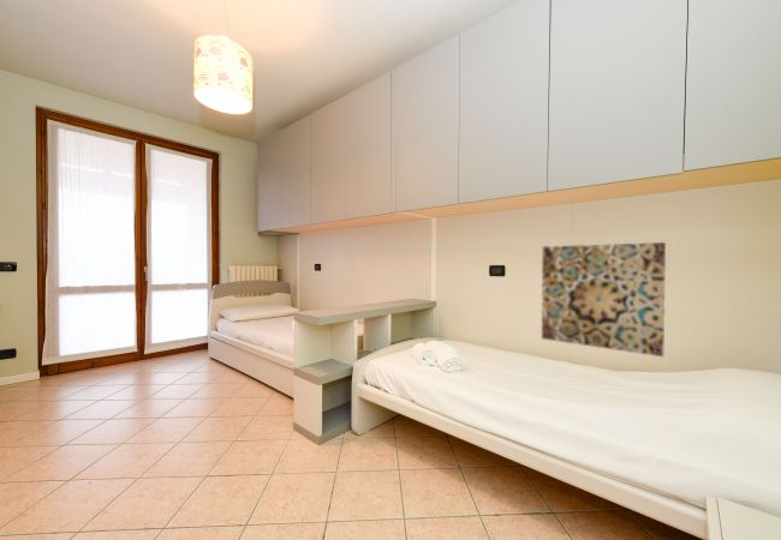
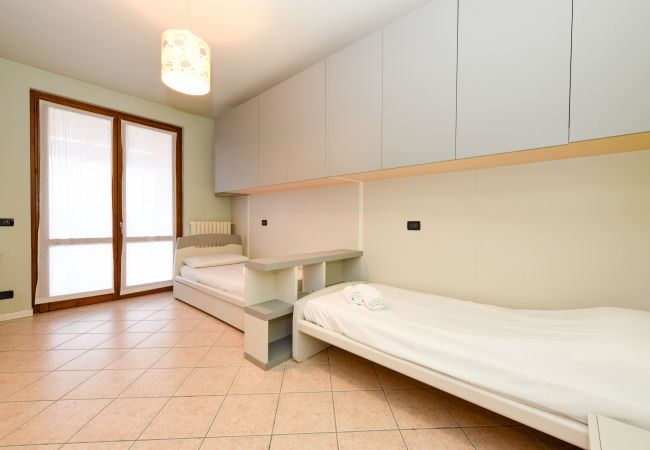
- wall art [541,241,667,358]
